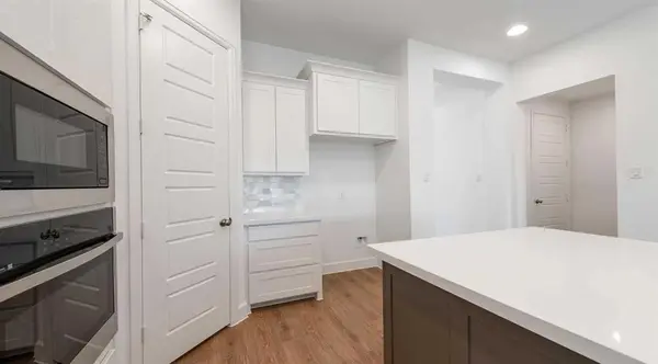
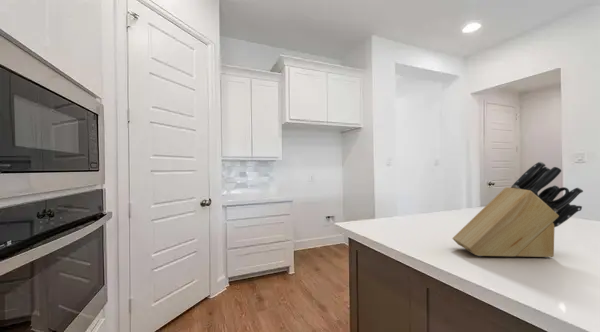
+ knife block [452,161,584,259]
